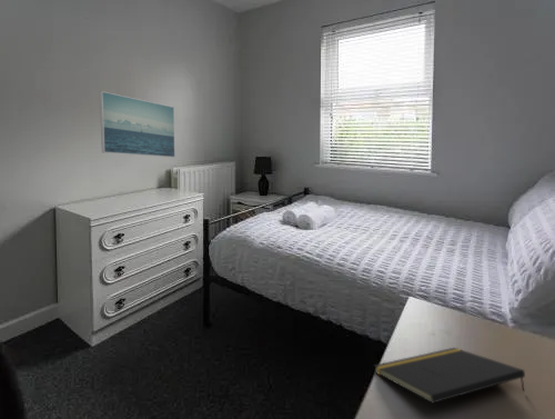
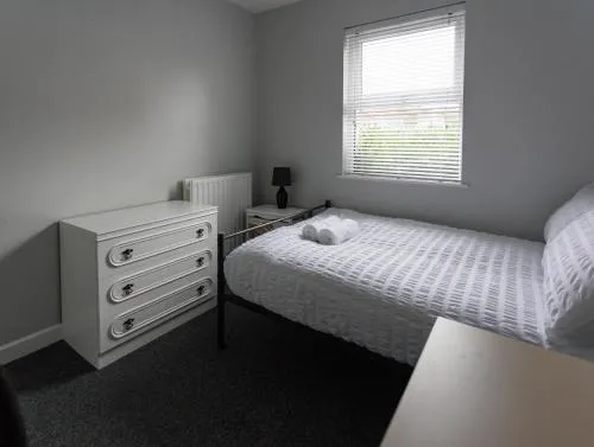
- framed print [99,90,176,159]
- notepad [373,347,526,405]
